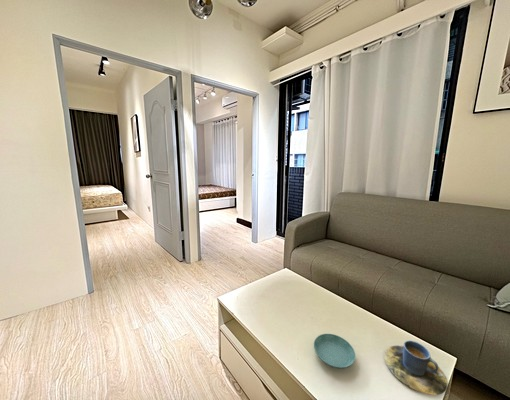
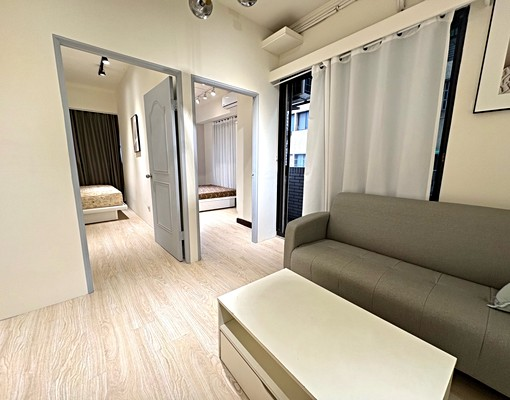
- cup [383,339,448,396]
- saucer [313,333,356,369]
